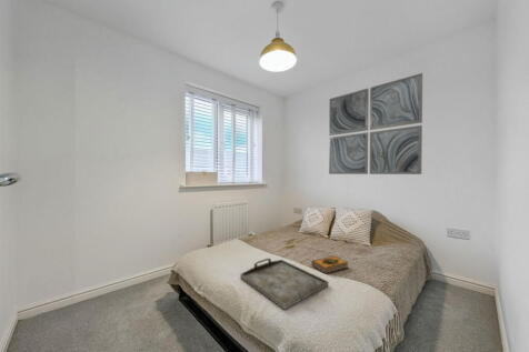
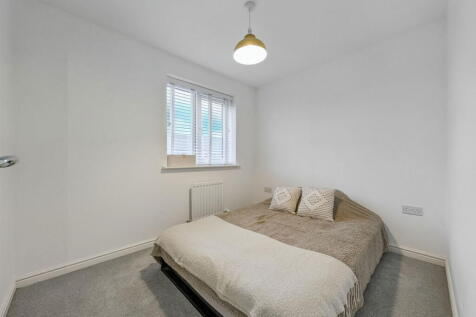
- serving tray [239,258,329,311]
- wall art [328,72,423,175]
- hardback book [310,254,349,275]
